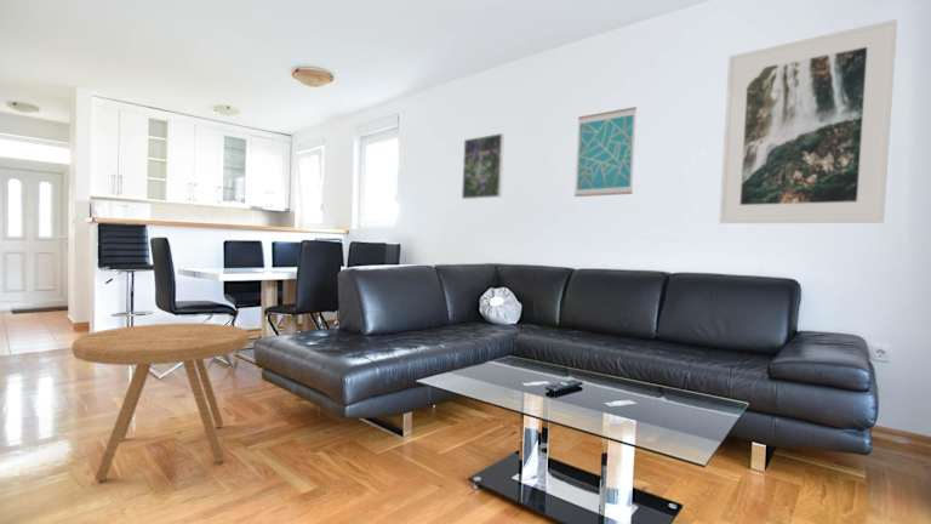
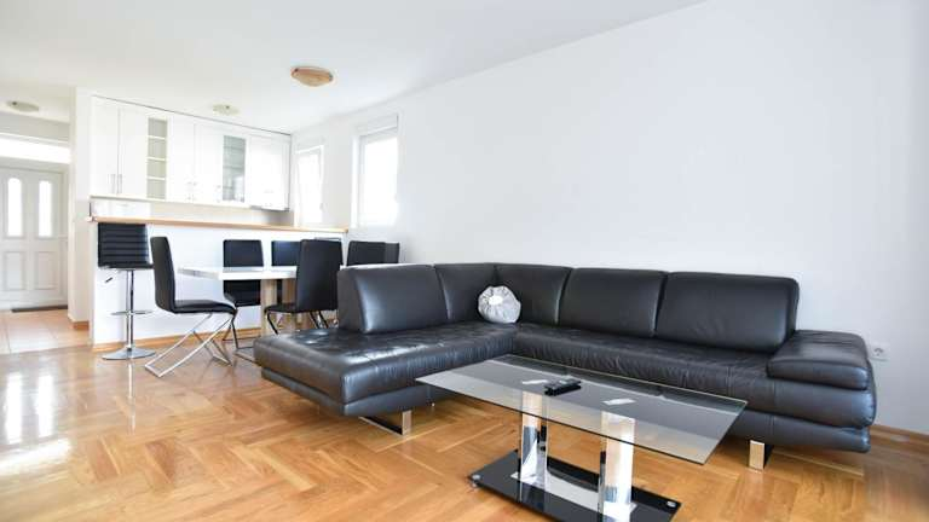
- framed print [718,18,898,224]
- side table [72,323,251,483]
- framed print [461,132,506,200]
- wall art [573,106,638,198]
